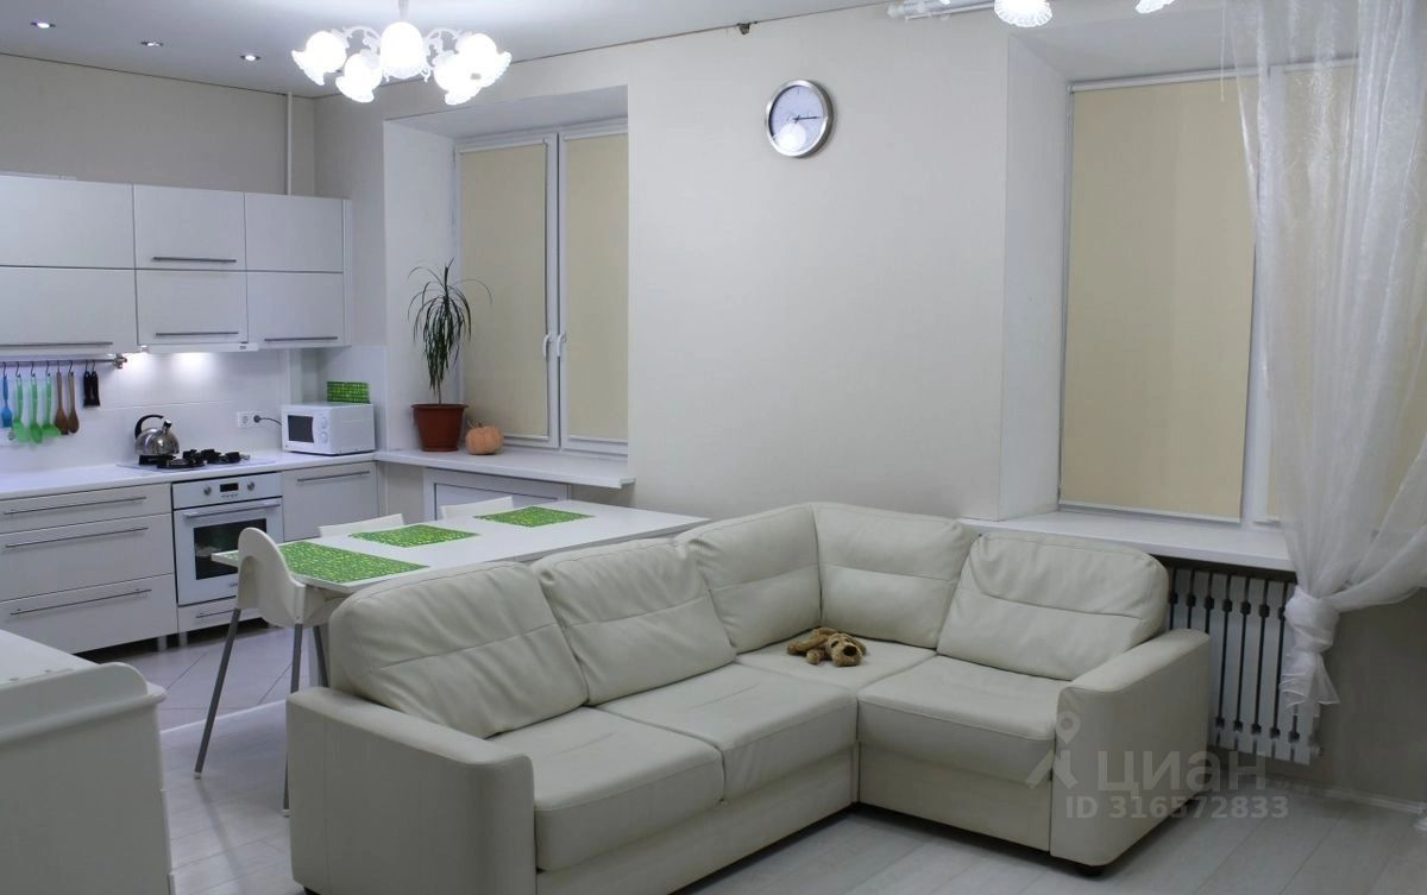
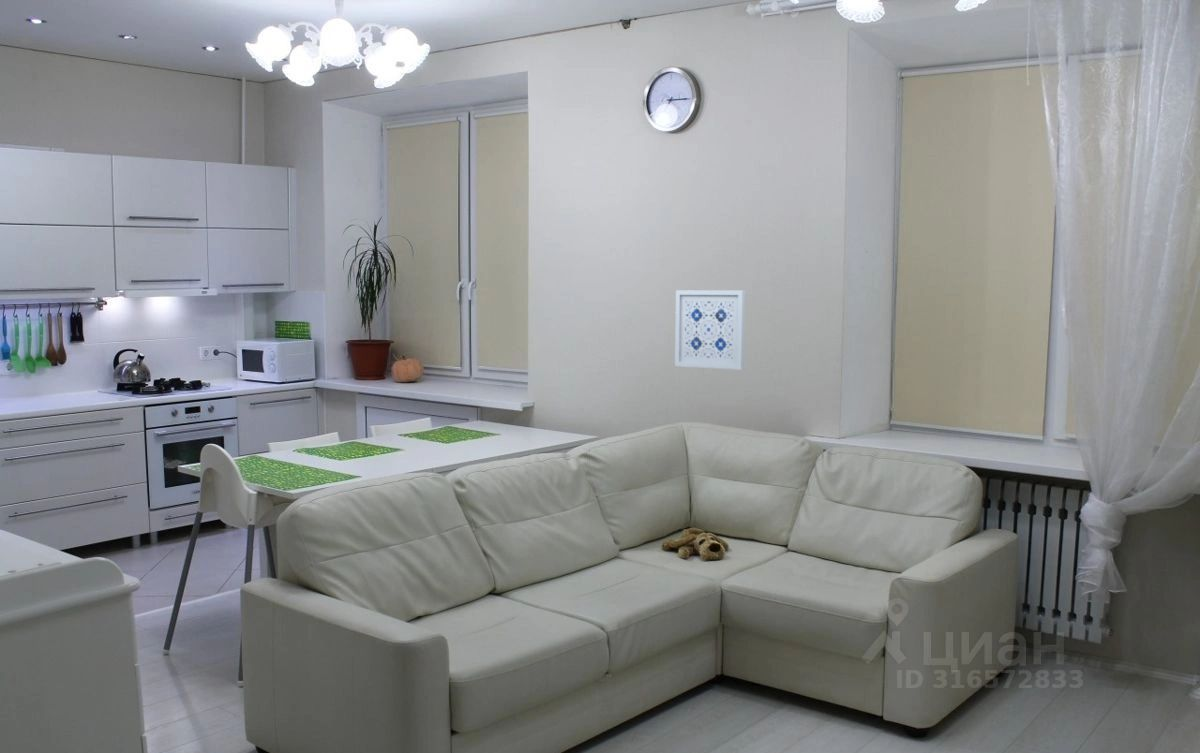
+ wall art [674,289,746,371]
